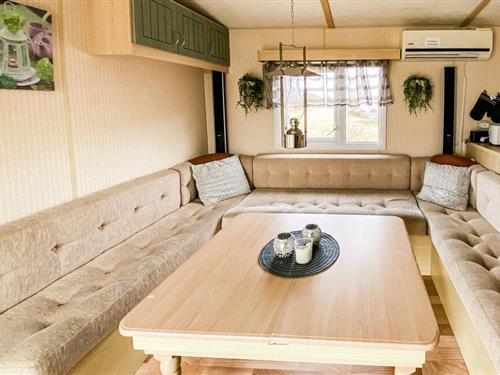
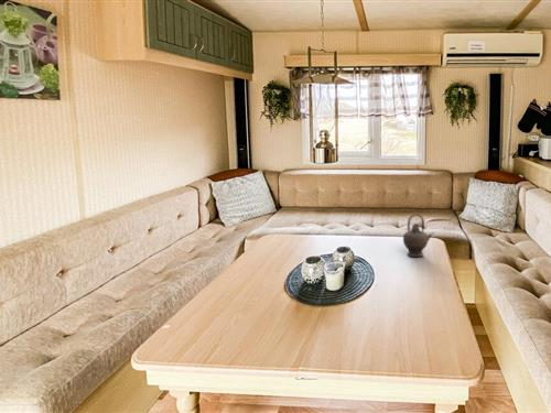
+ teapot [402,213,435,258]
